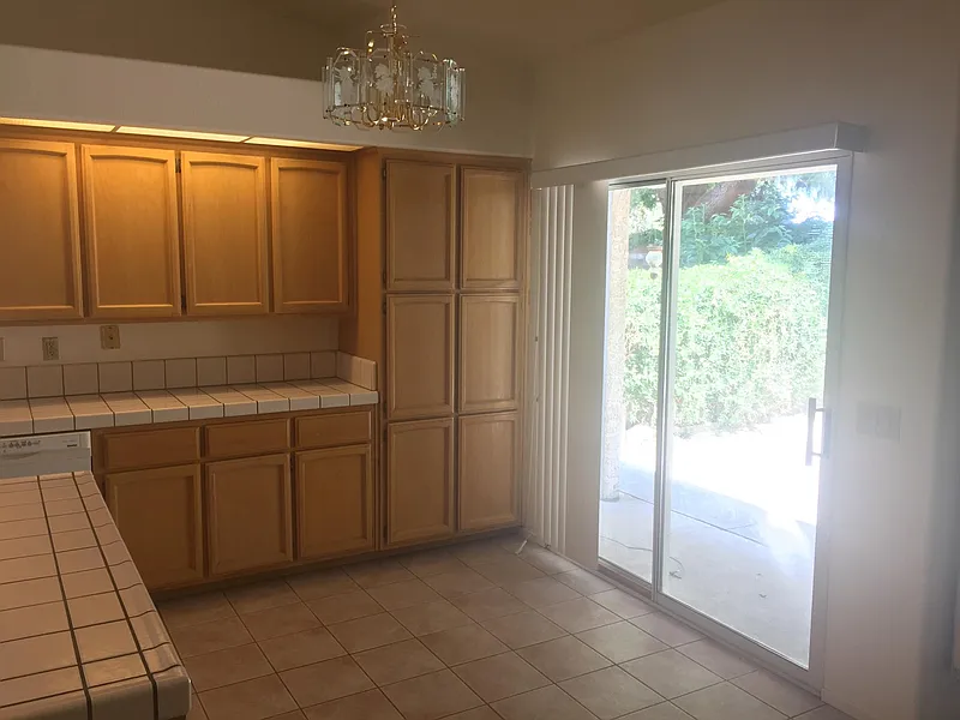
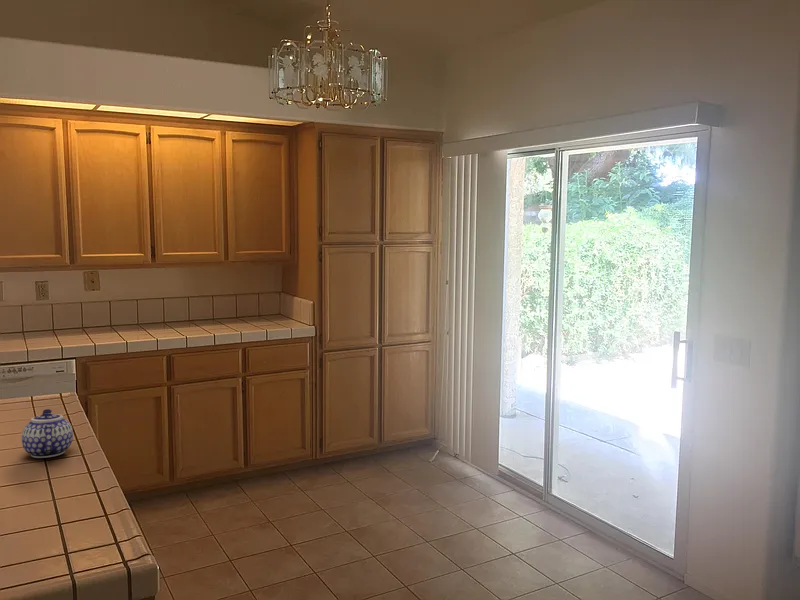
+ teapot [21,408,74,459]
